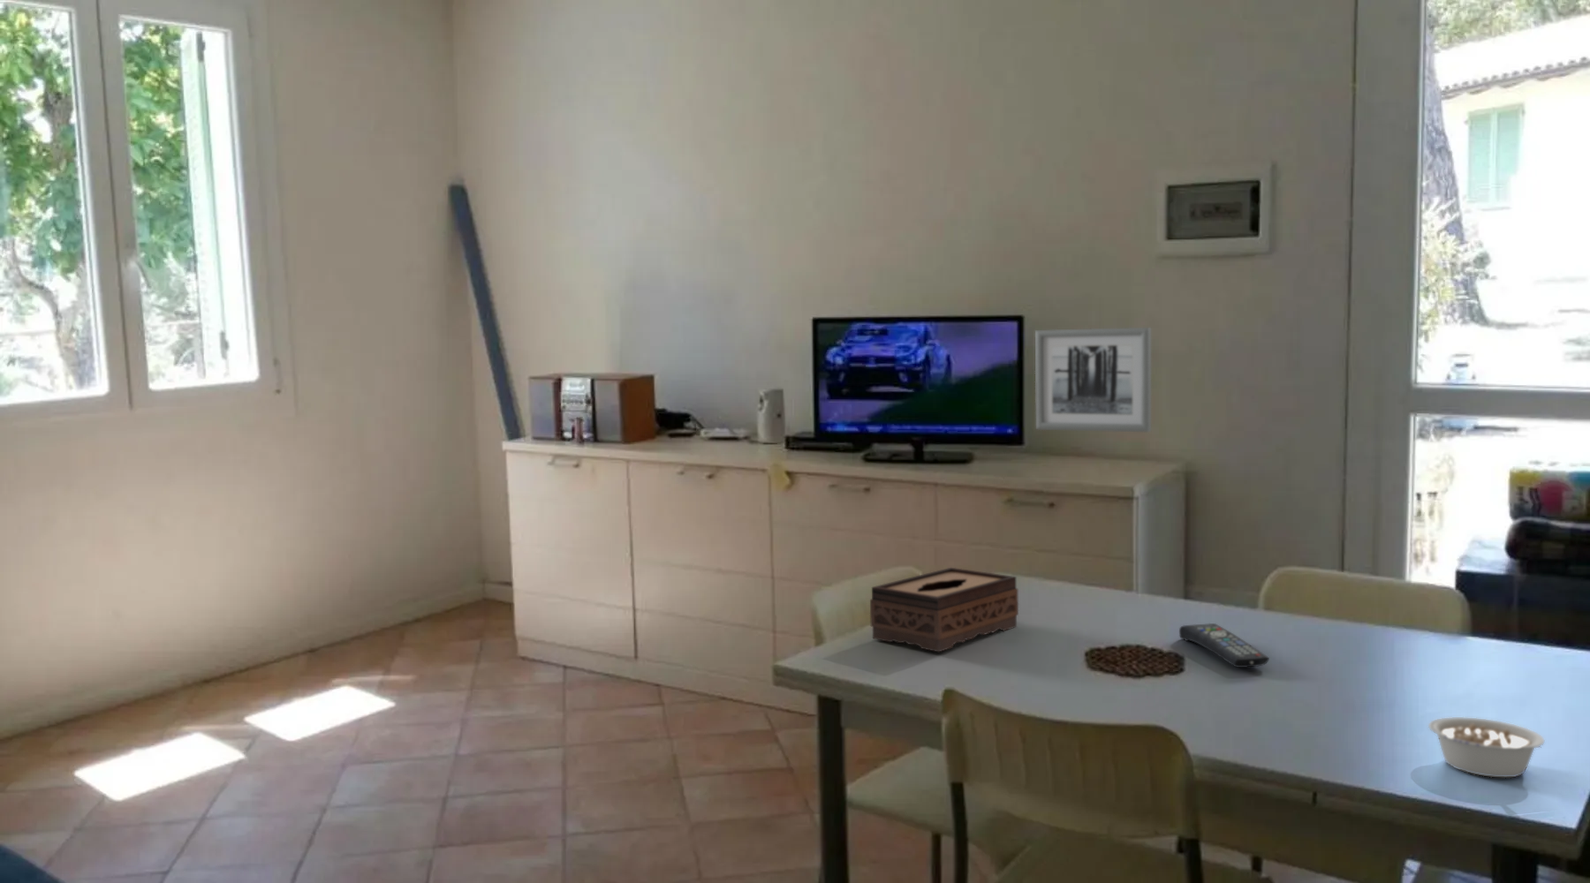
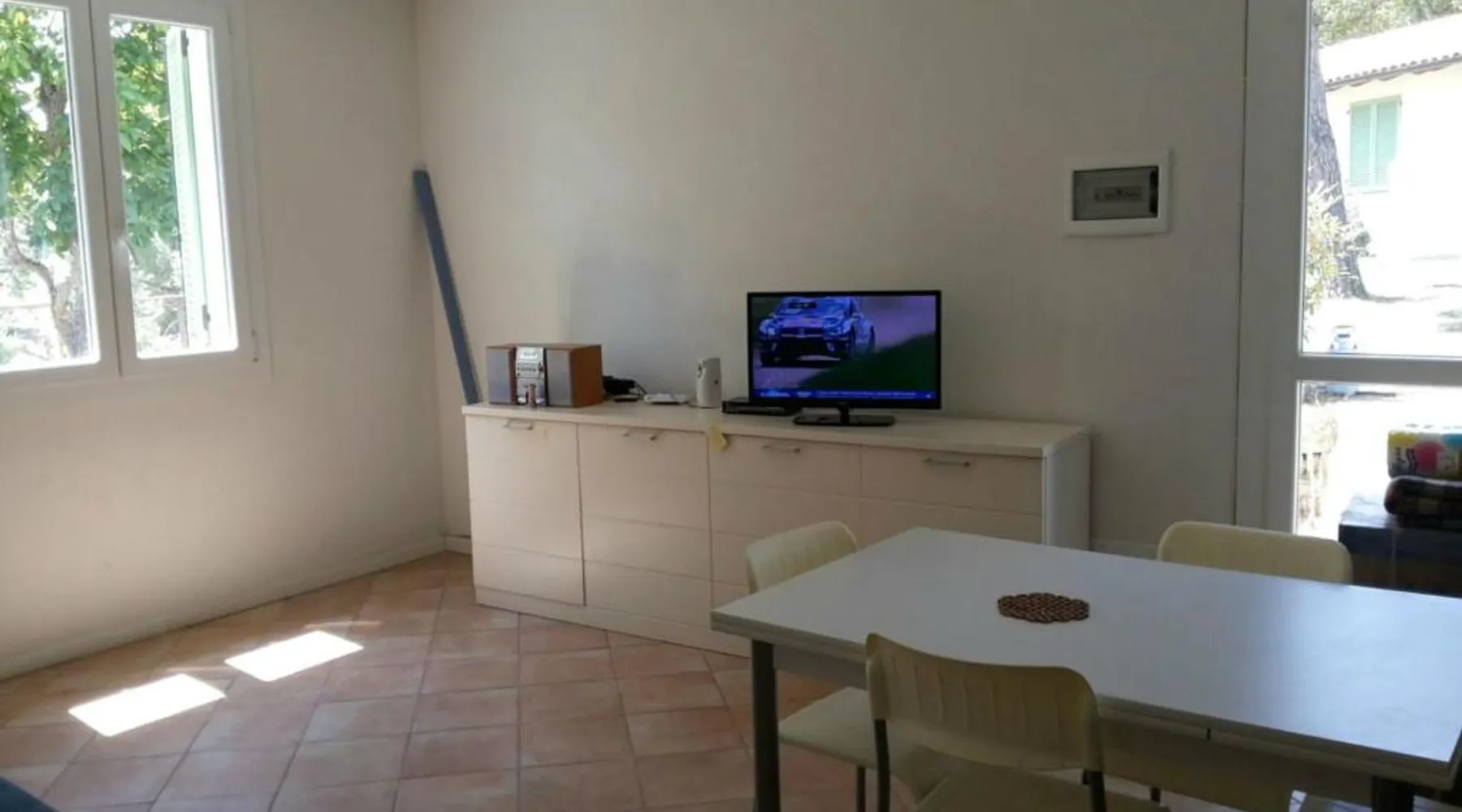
- legume [1428,717,1545,778]
- wall art [1034,326,1152,433]
- remote control [1179,622,1270,669]
- tissue box [869,567,1019,652]
